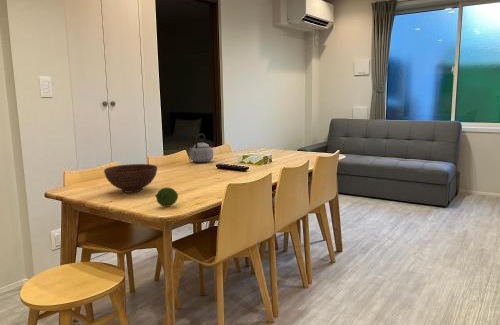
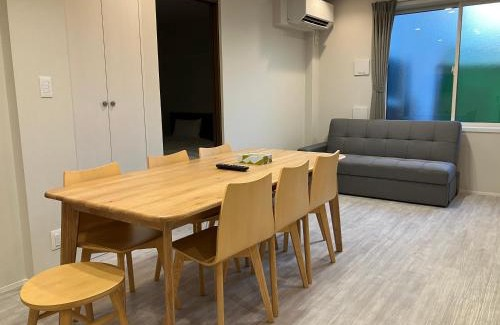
- teapot [188,132,214,163]
- fruit [155,187,179,208]
- bowl [103,163,158,194]
